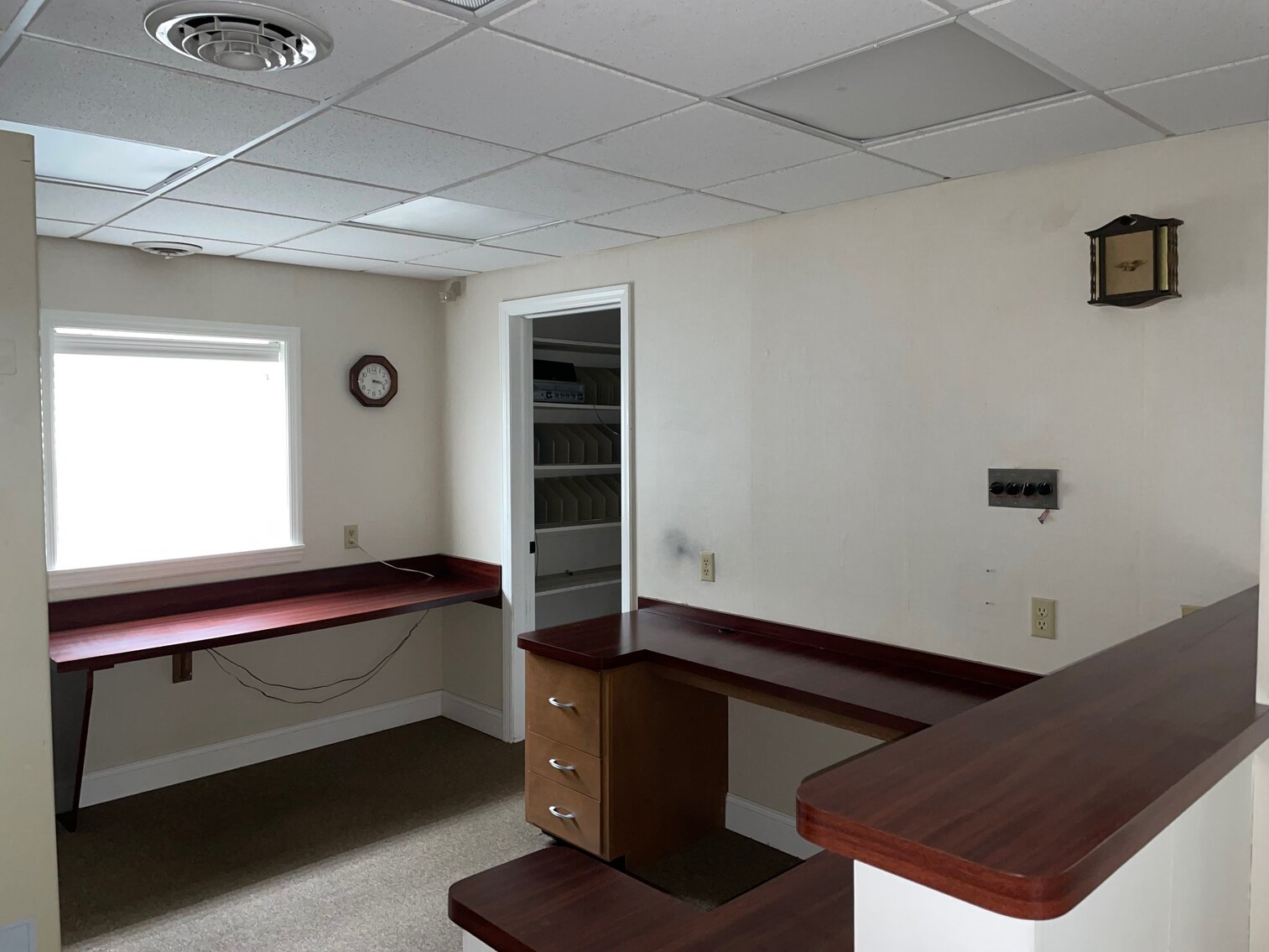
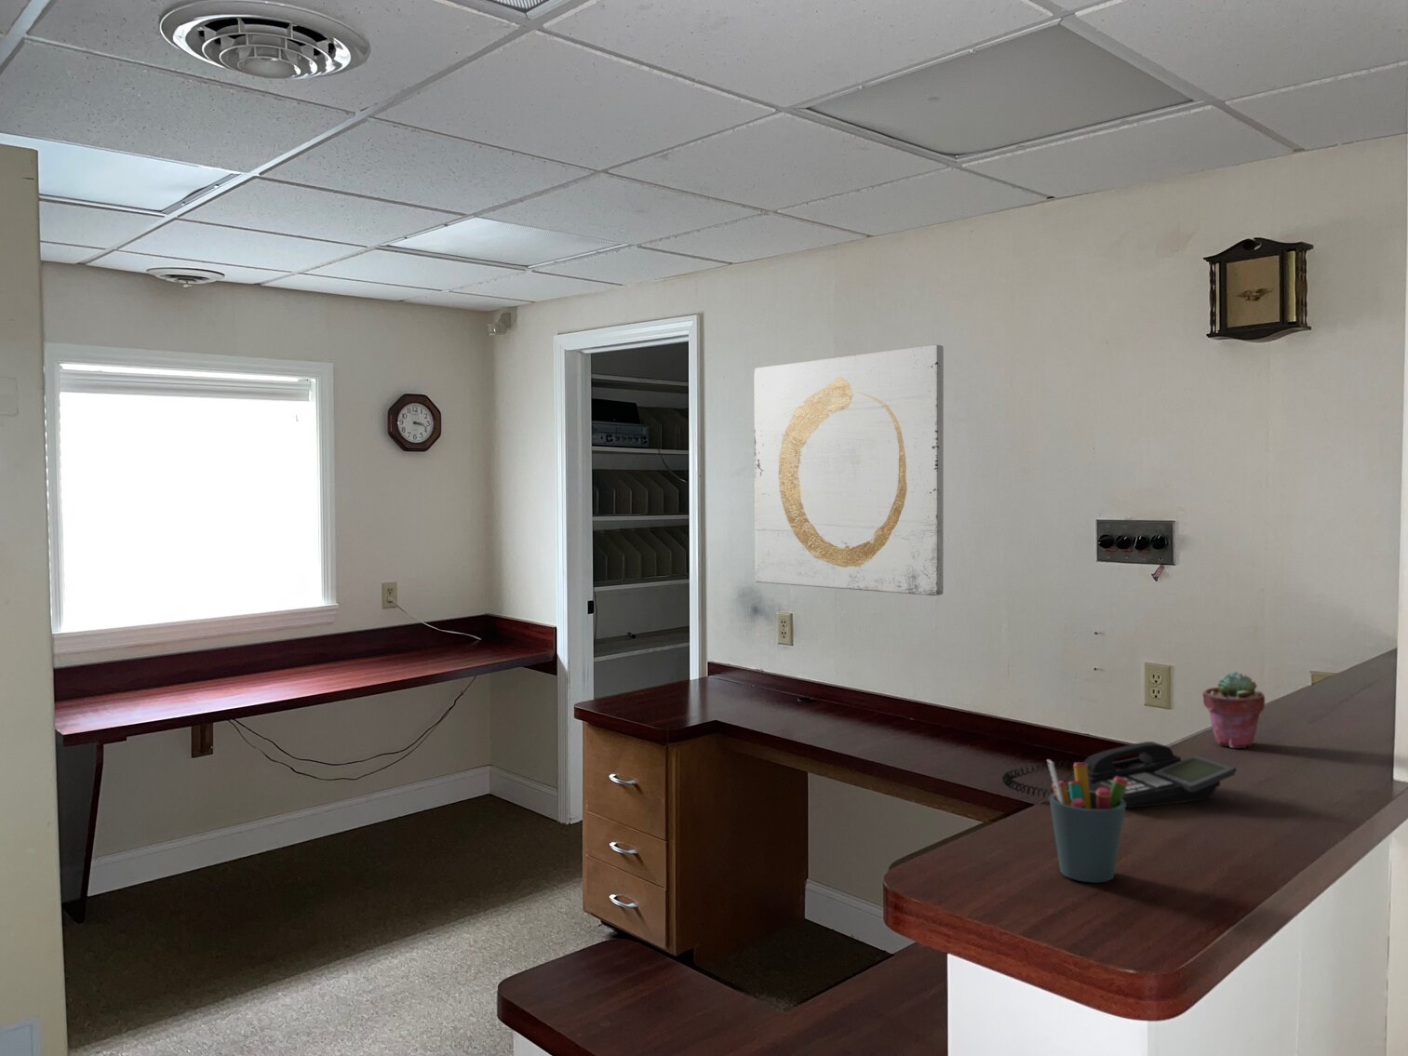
+ potted succulent [1202,670,1266,749]
+ pen holder [1046,759,1128,884]
+ telephone [1001,741,1237,810]
+ wall art [753,344,944,597]
